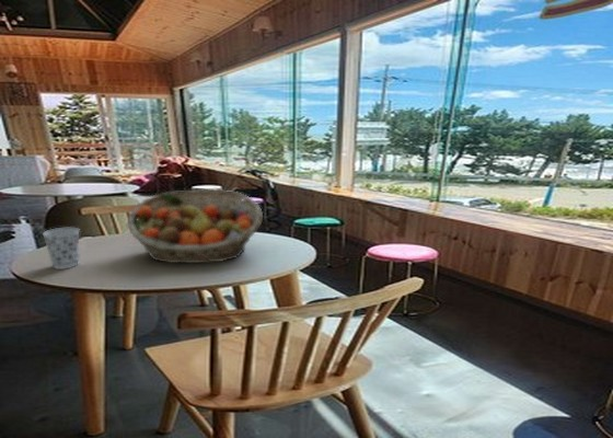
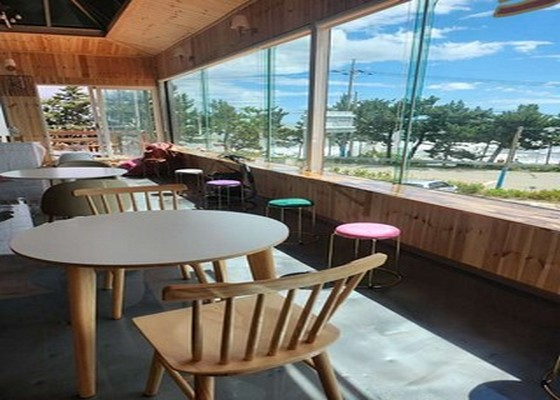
- fruit basket [126,188,264,264]
- cup [42,227,81,270]
